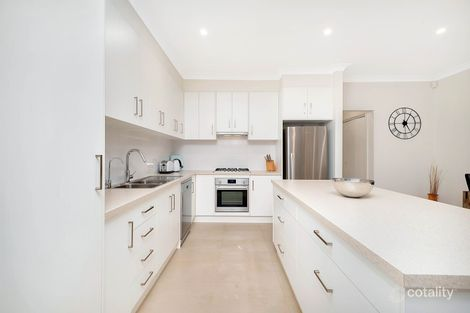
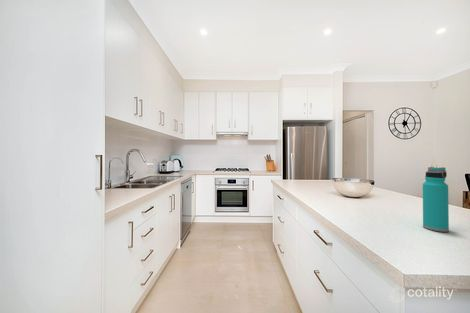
+ water bottle [422,166,450,233]
